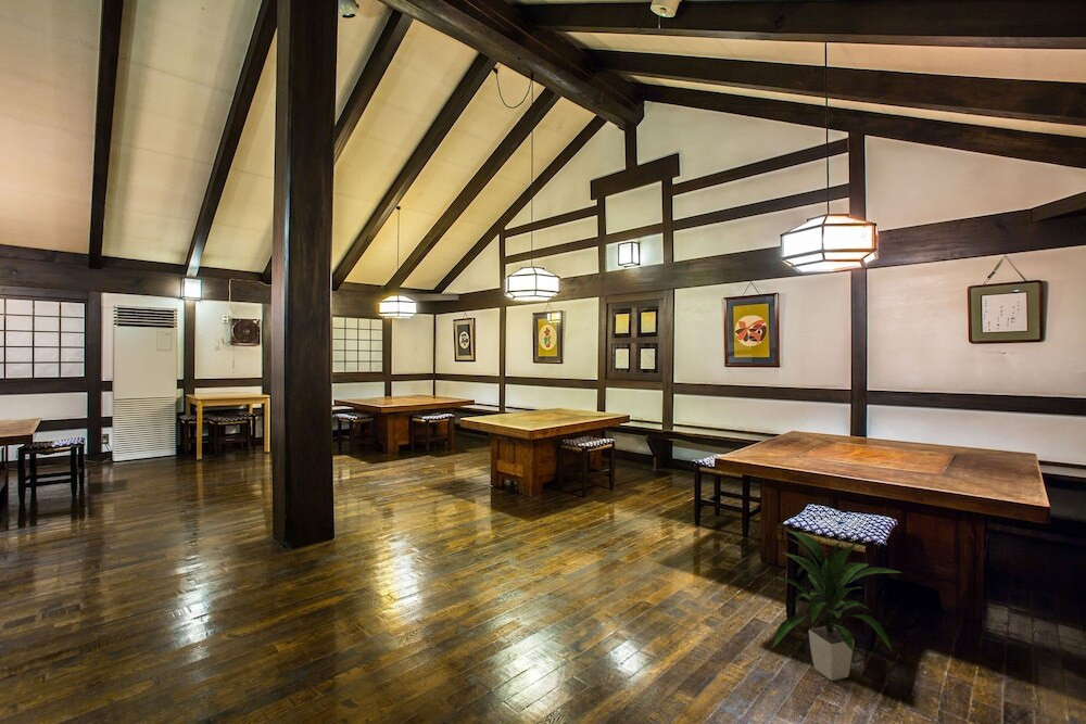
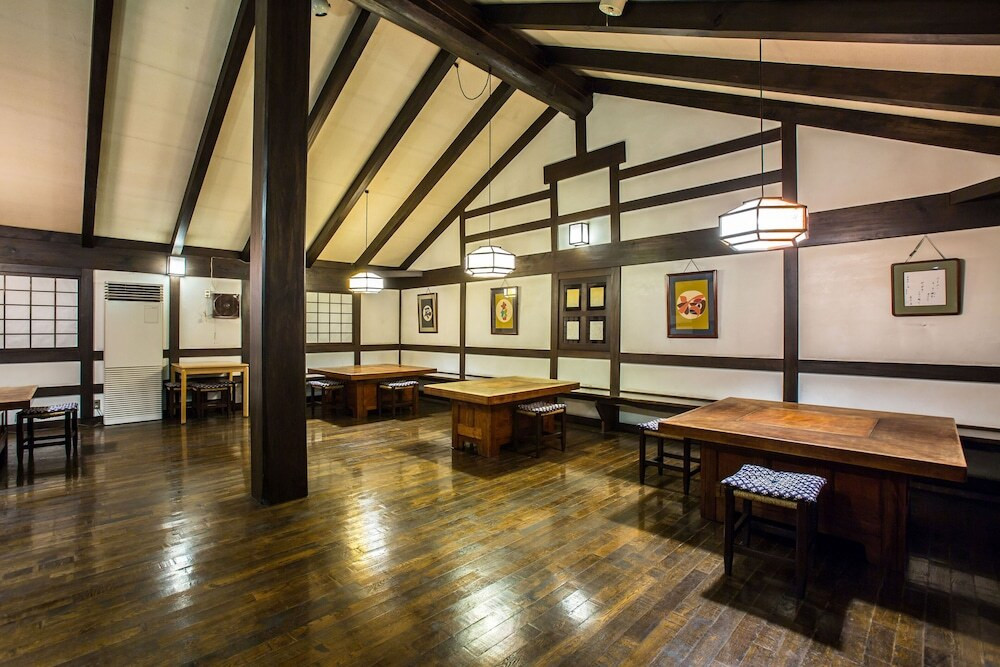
- indoor plant [772,529,901,682]
